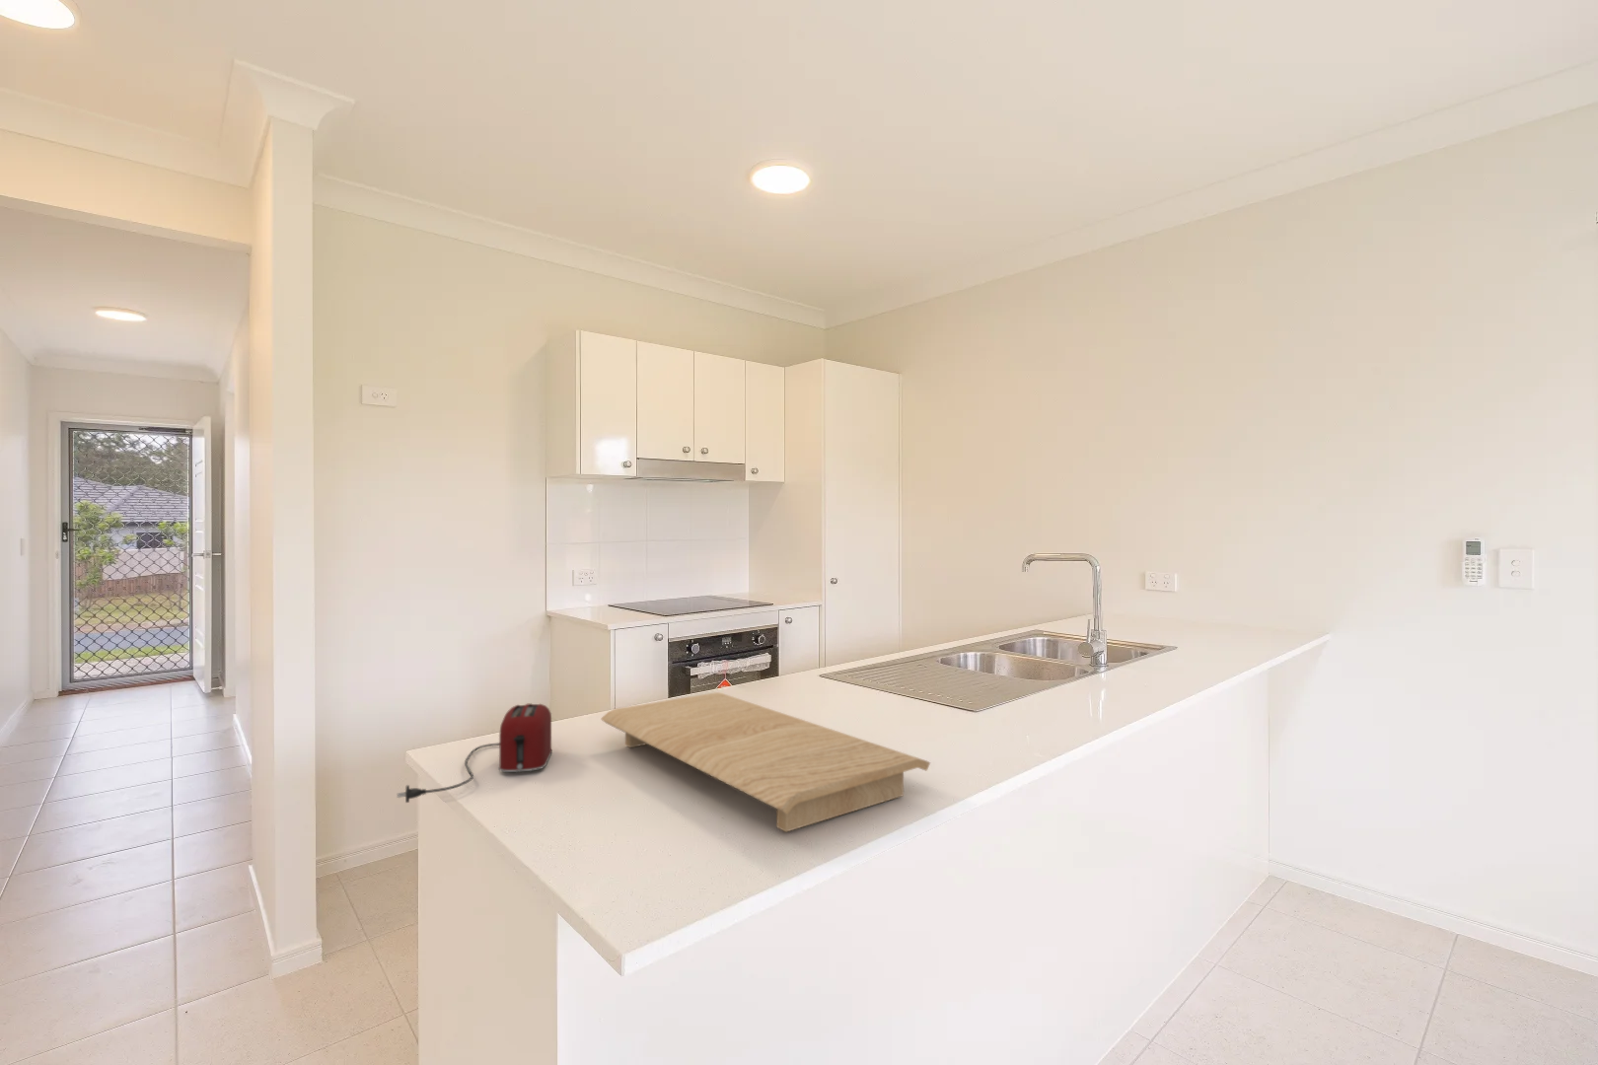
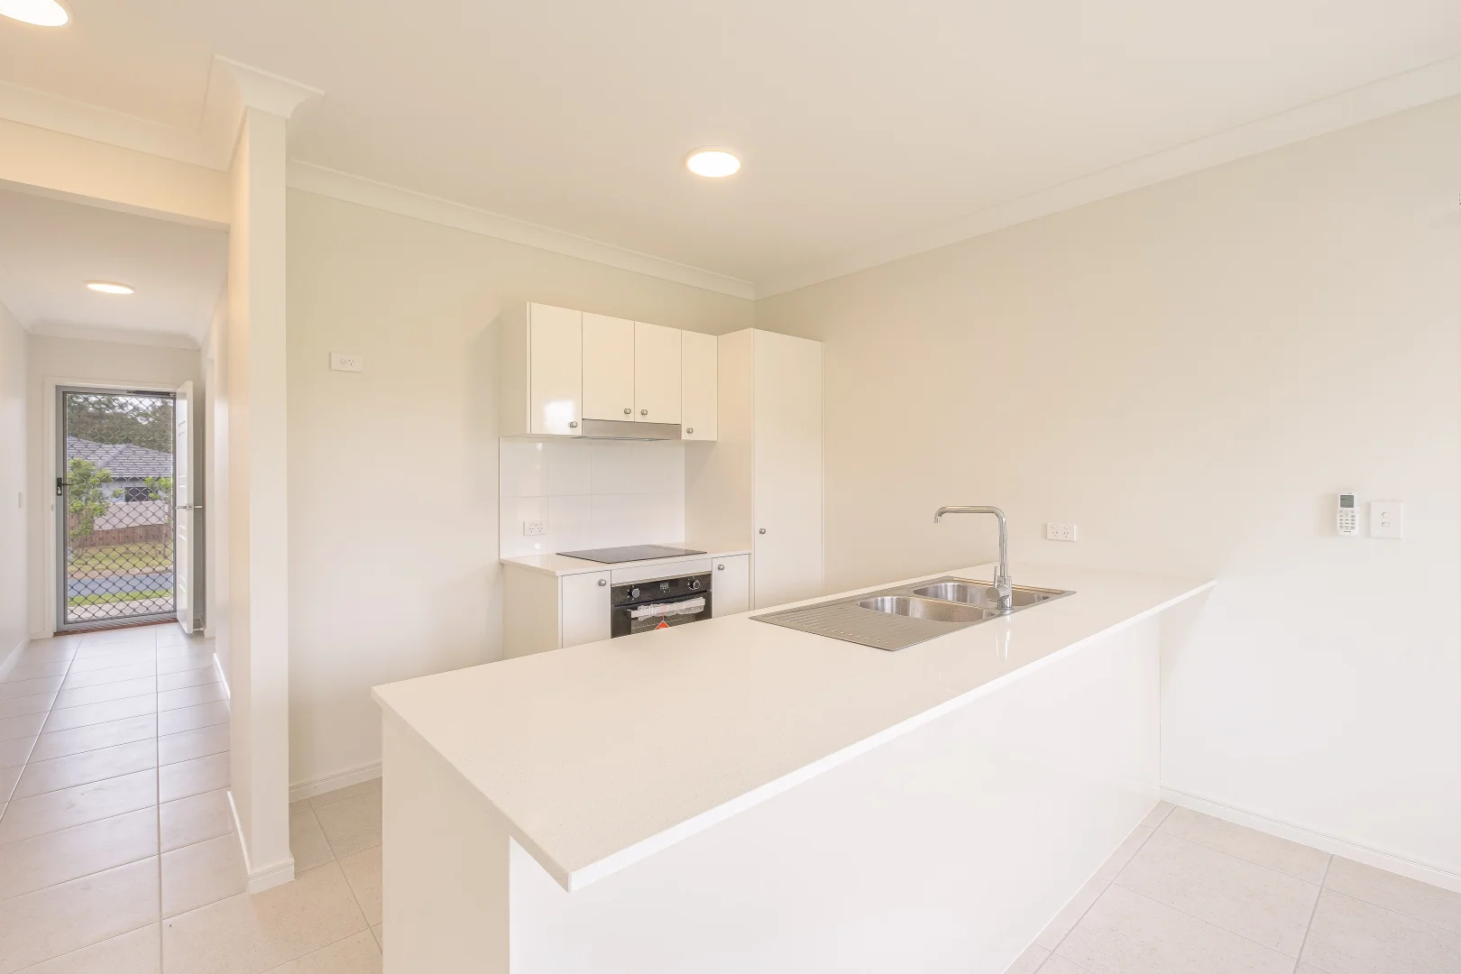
- toaster [396,702,553,804]
- cutting board [599,692,931,833]
